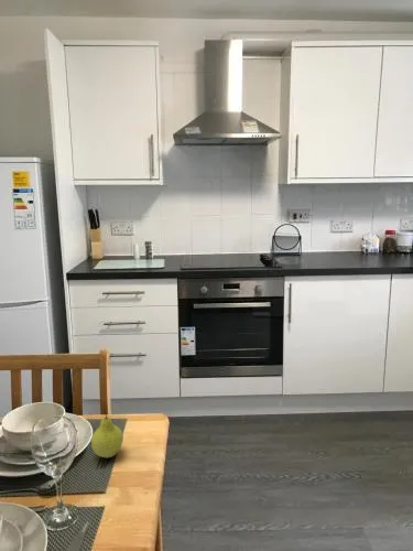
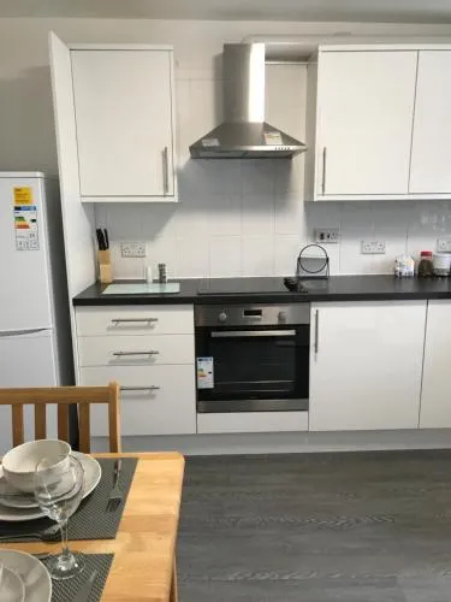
- fruit [90,408,124,458]
